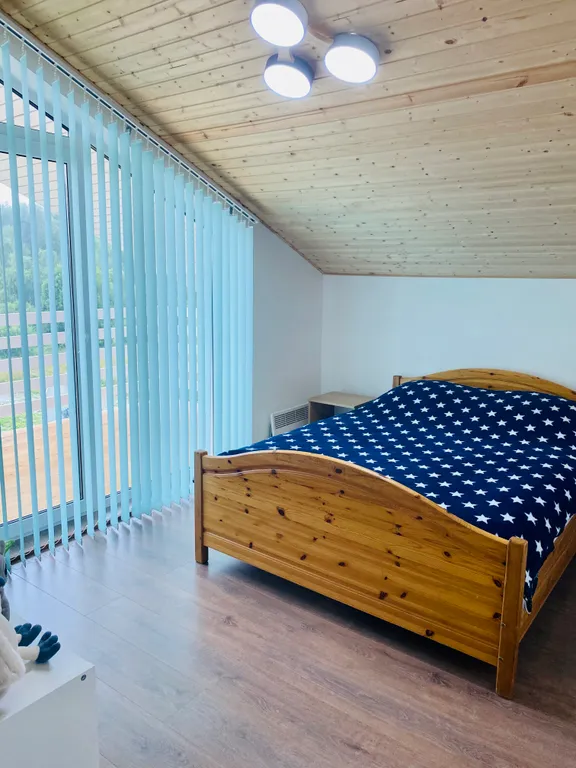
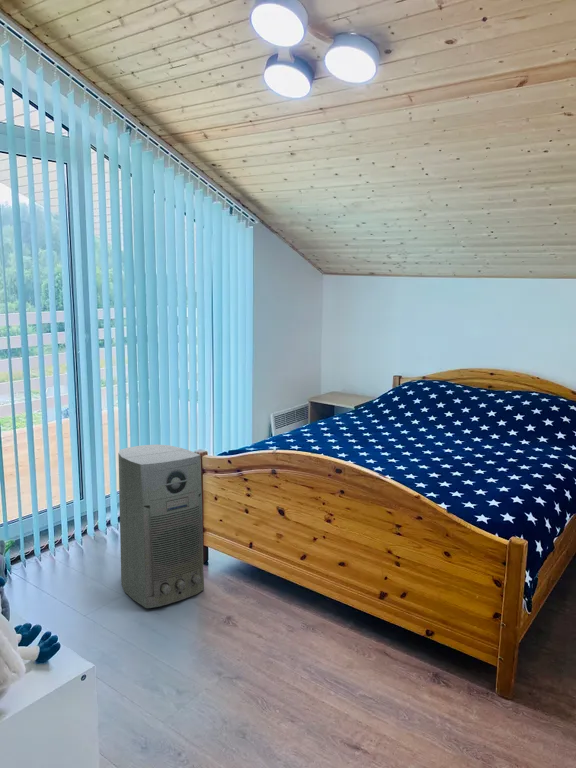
+ air purifier [117,443,205,609]
